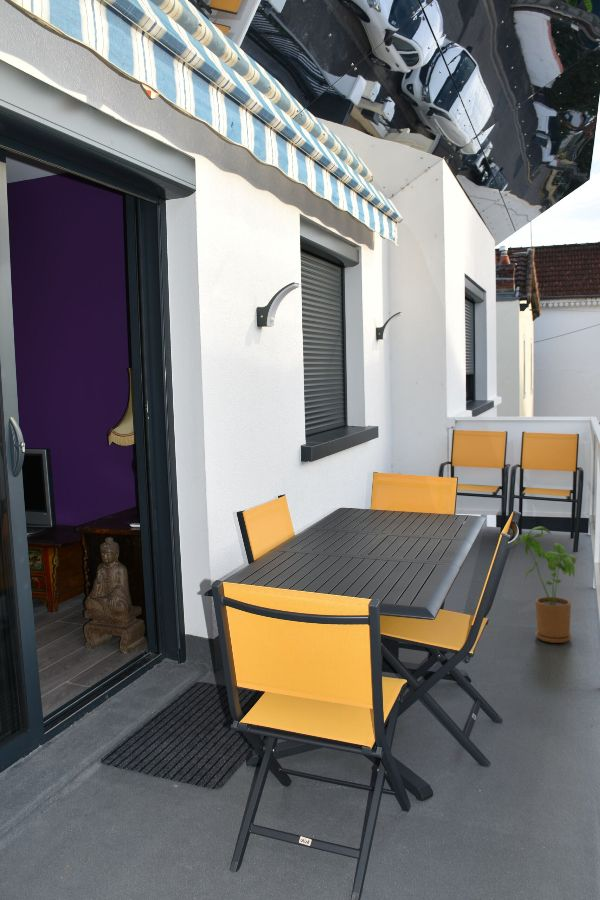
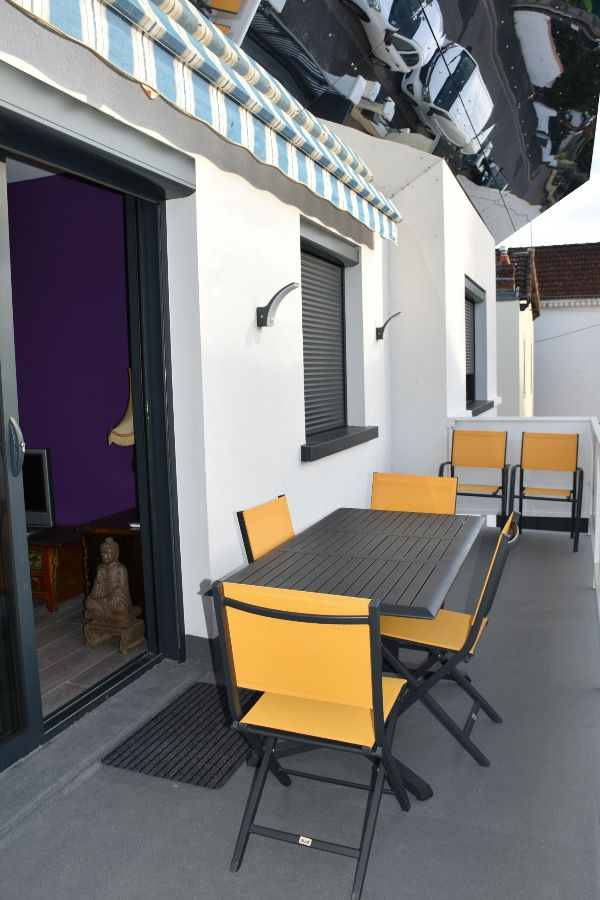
- house plant [511,525,577,644]
